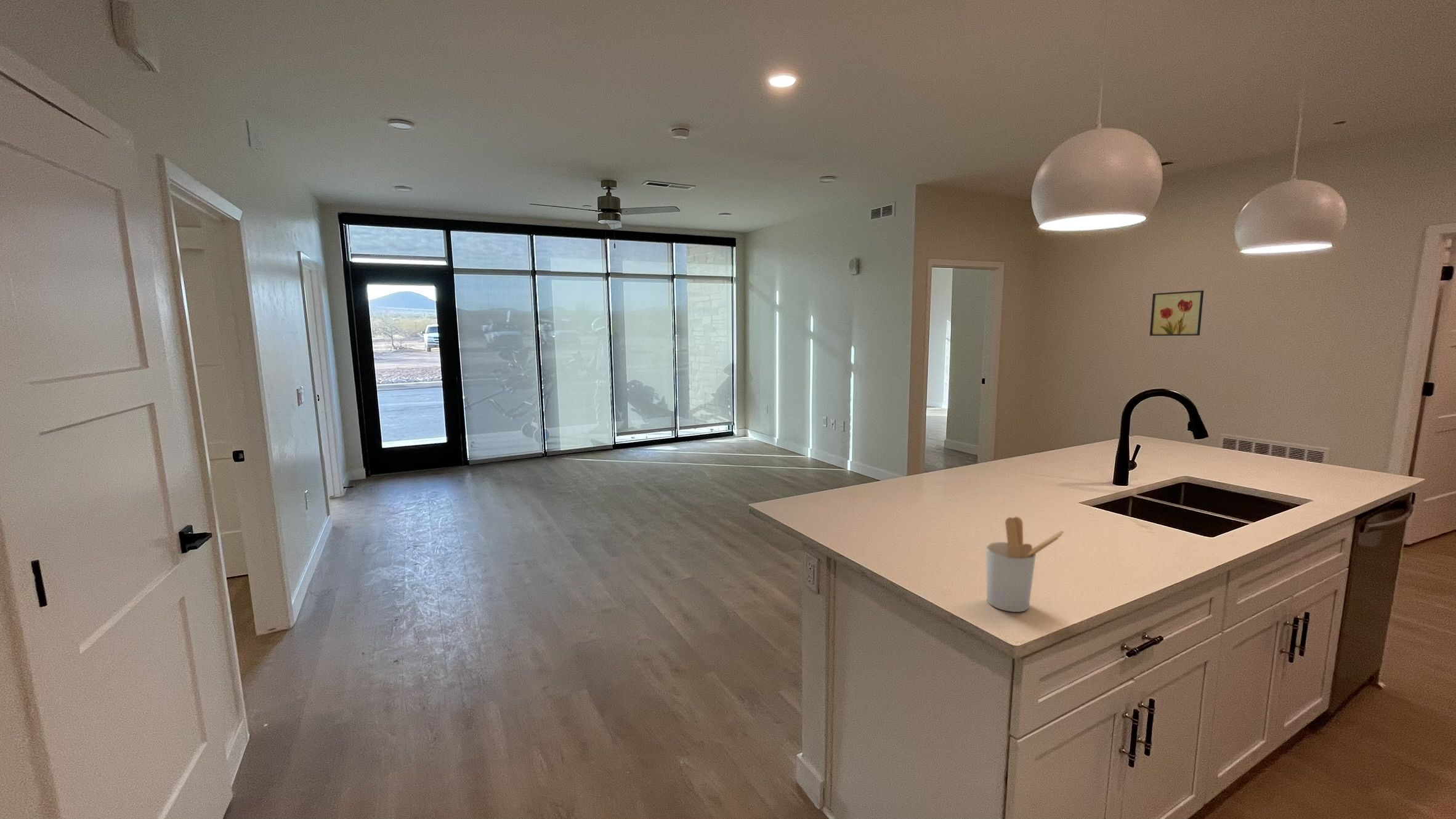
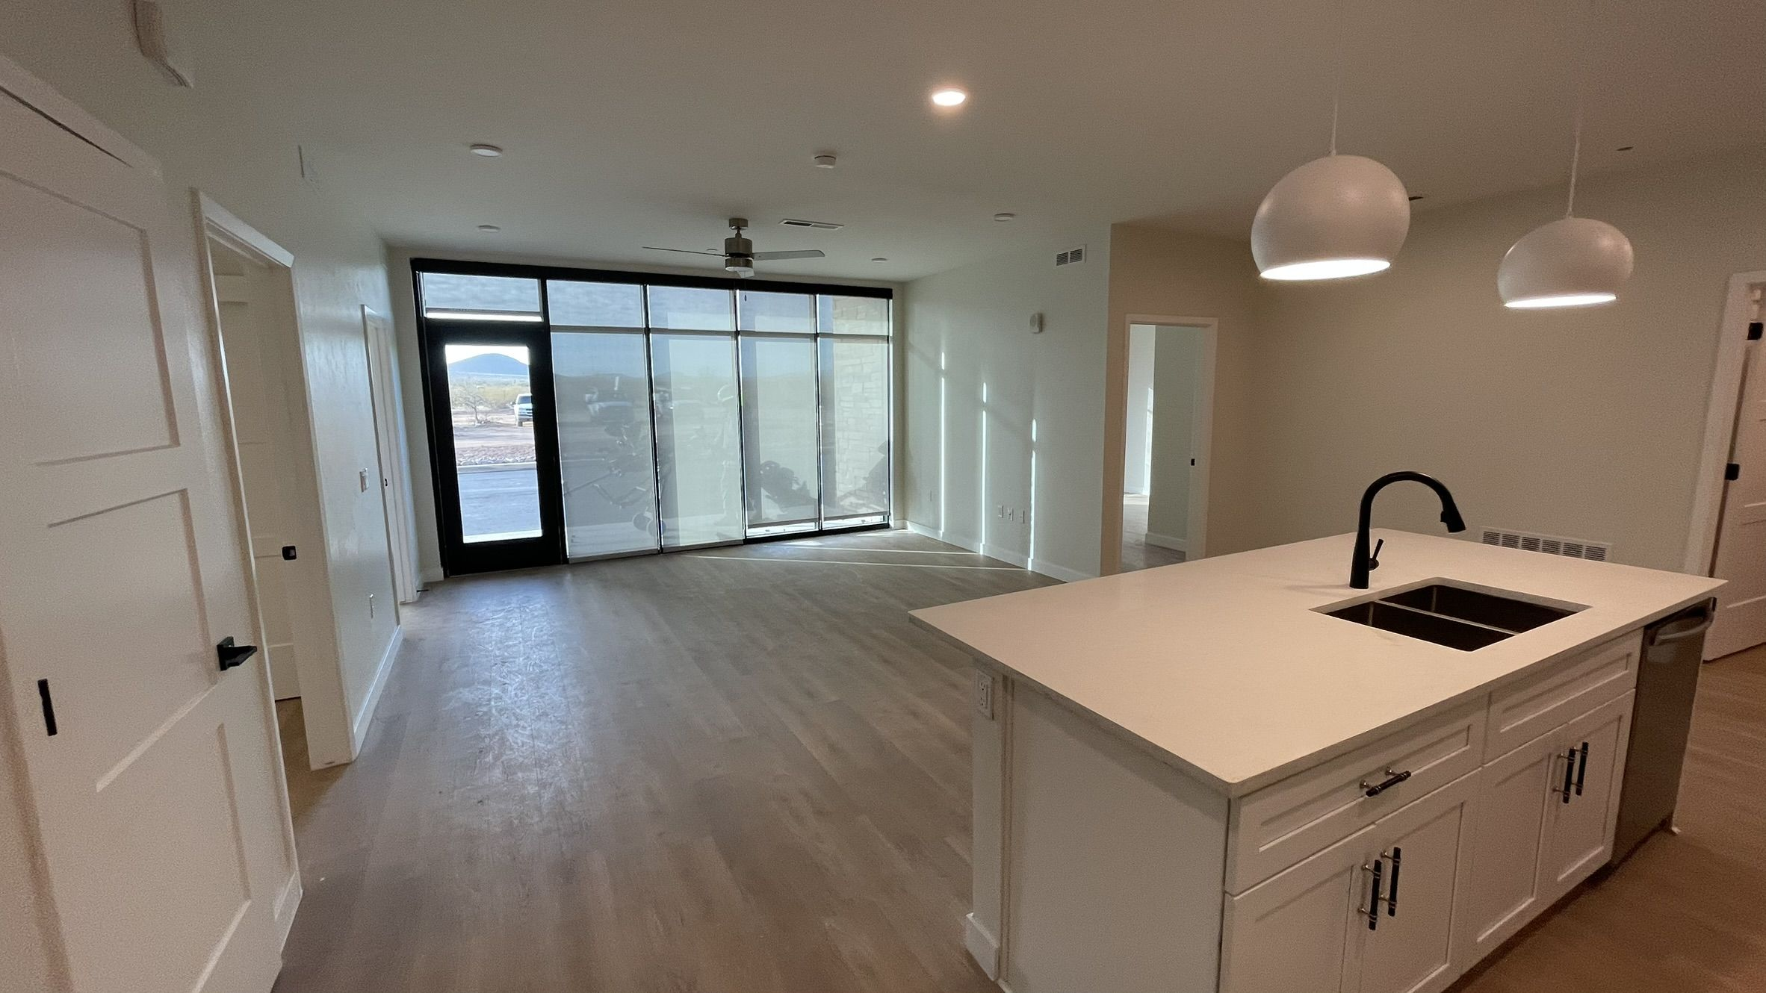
- wall art [1149,290,1204,336]
- utensil holder [985,516,1064,613]
